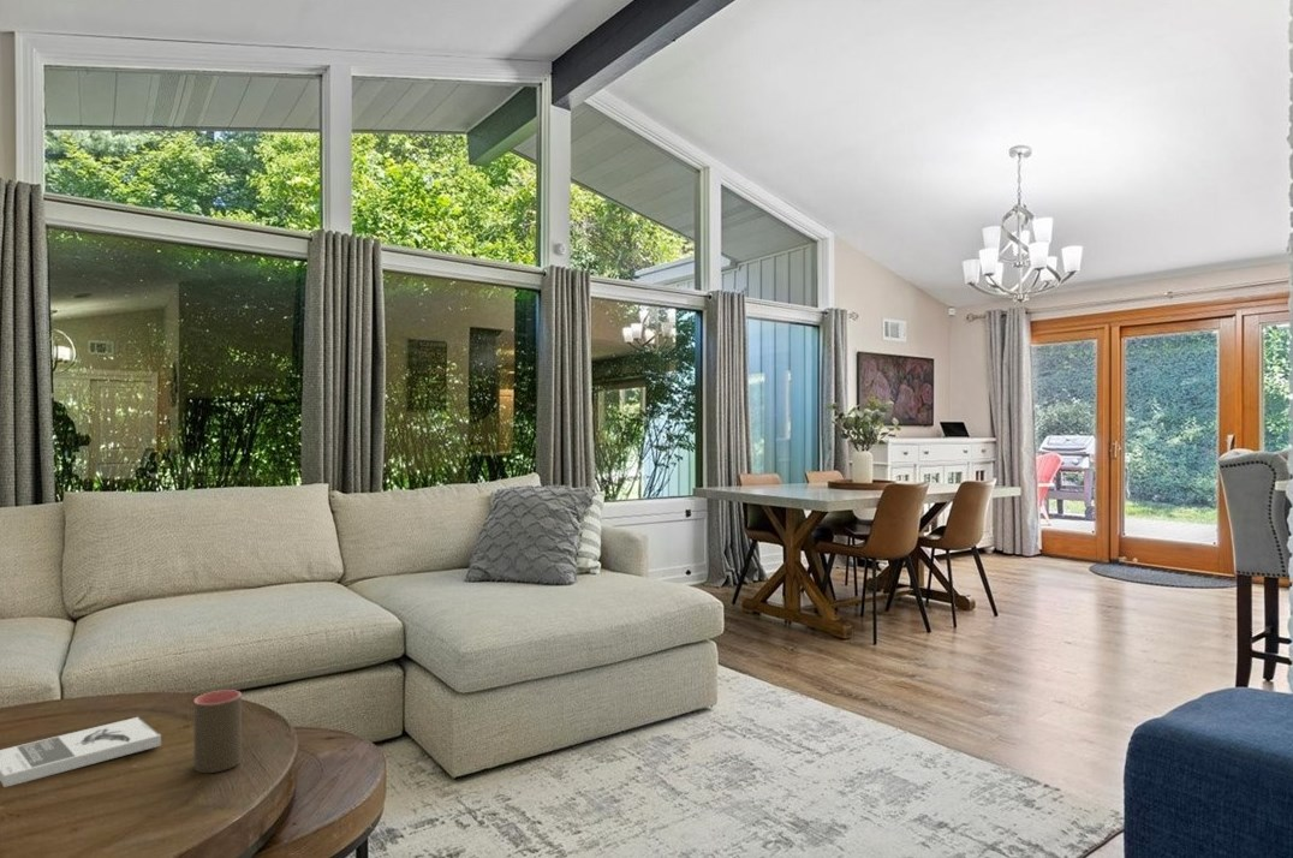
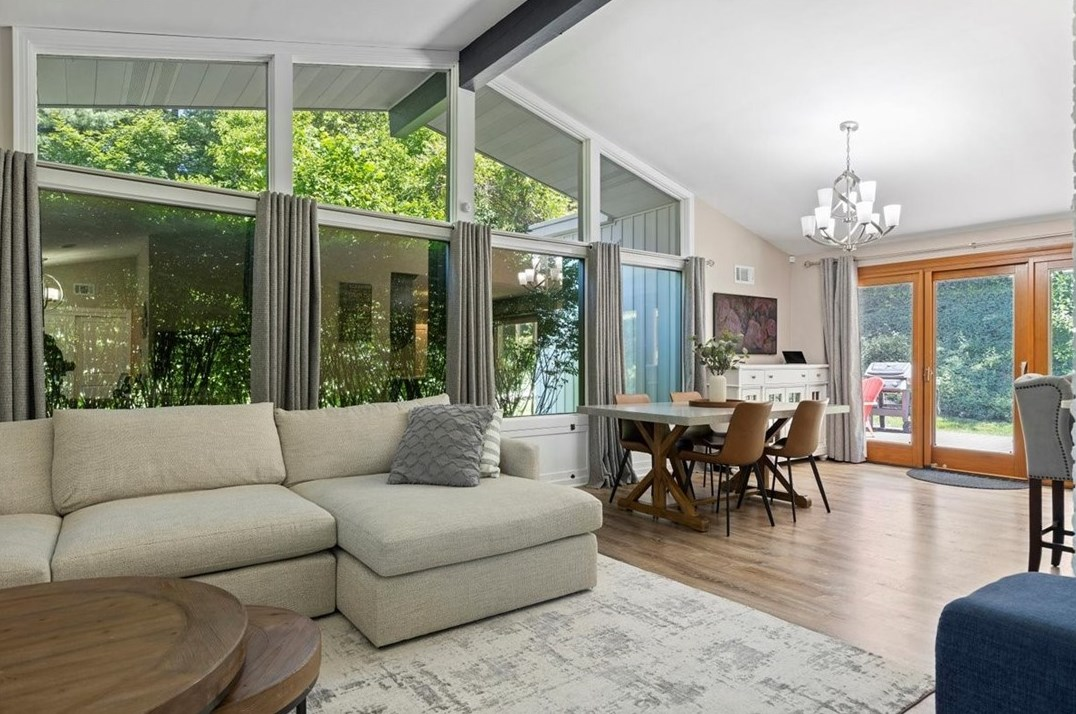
- cup [193,689,243,774]
- book [0,716,162,788]
